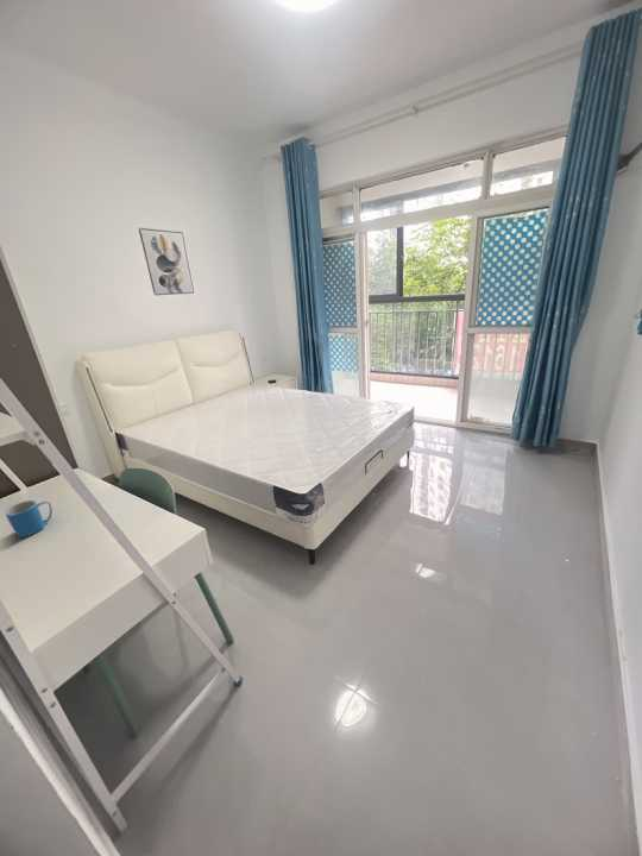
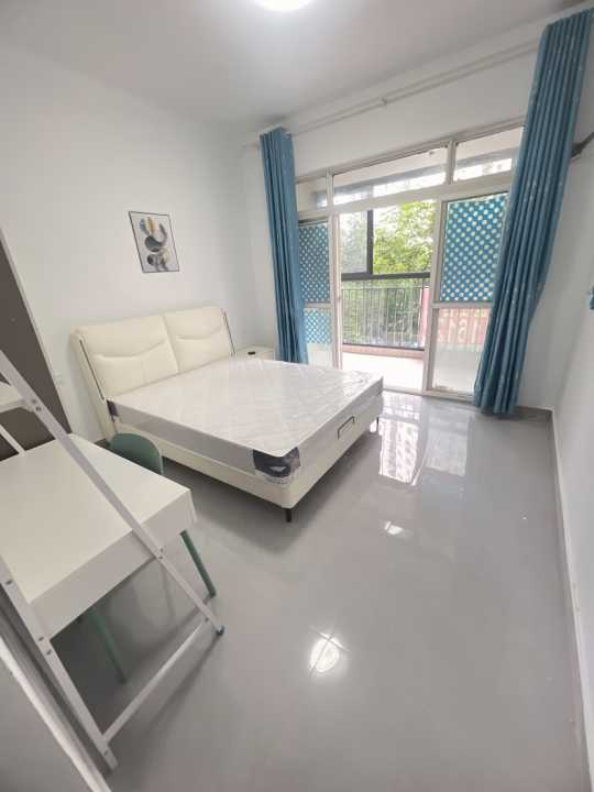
- mug [4,499,54,539]
